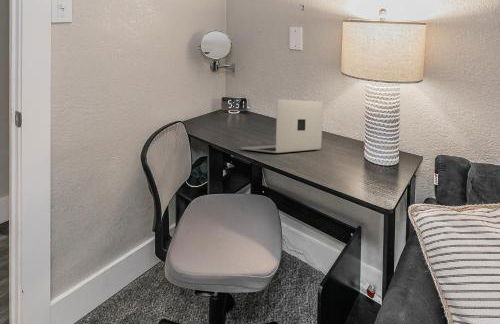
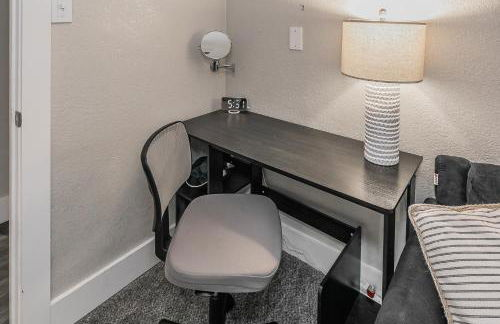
- laptop [240,98,324,154]
